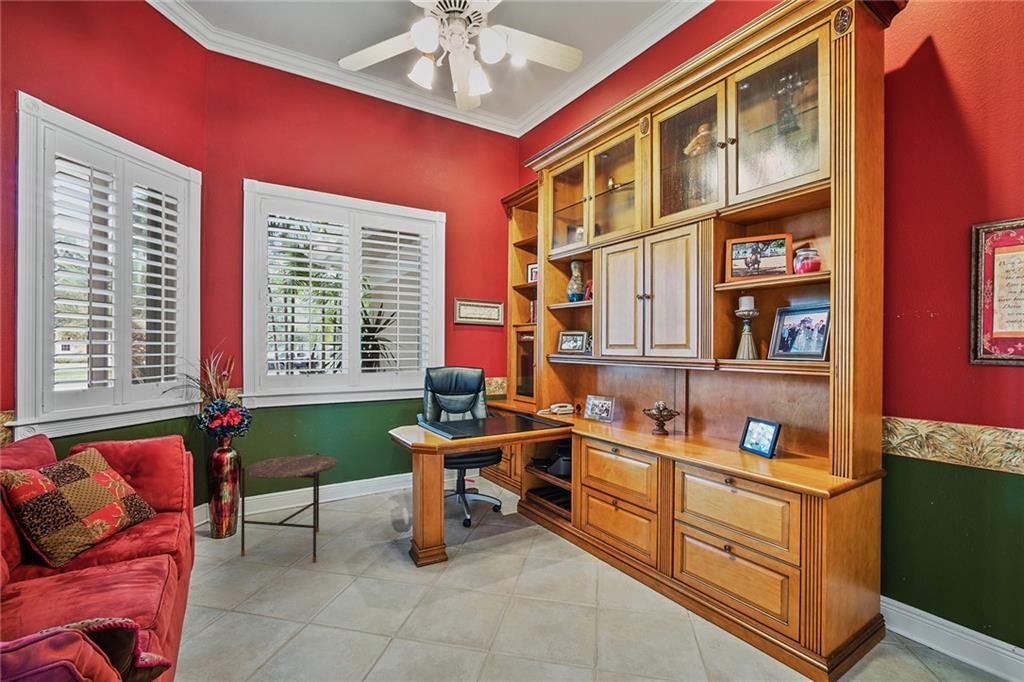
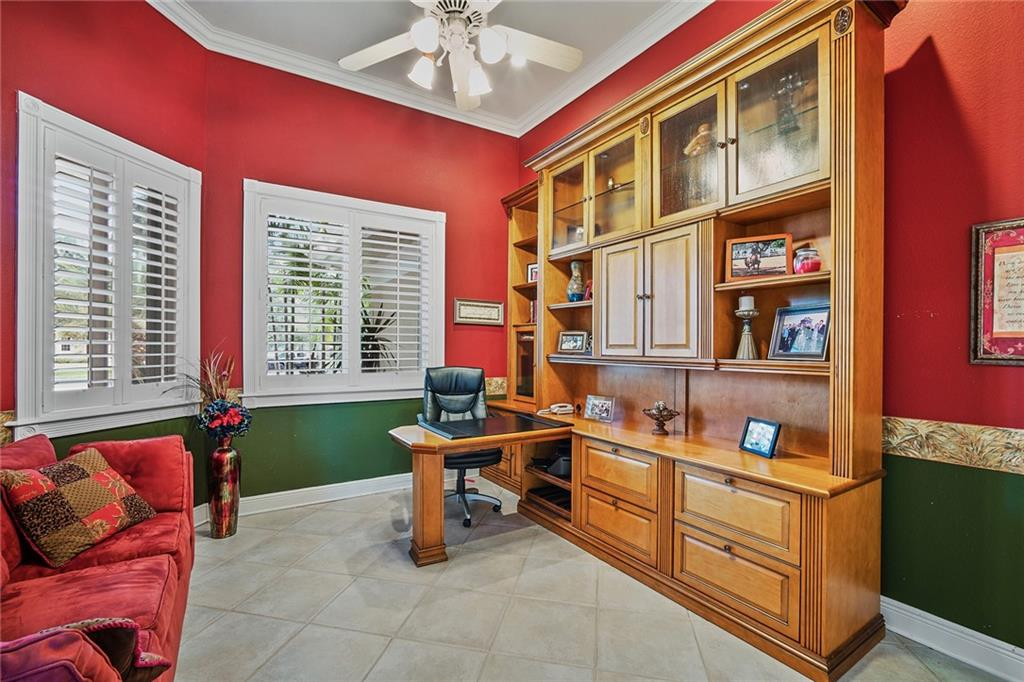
- side table [240,452,339,563]
